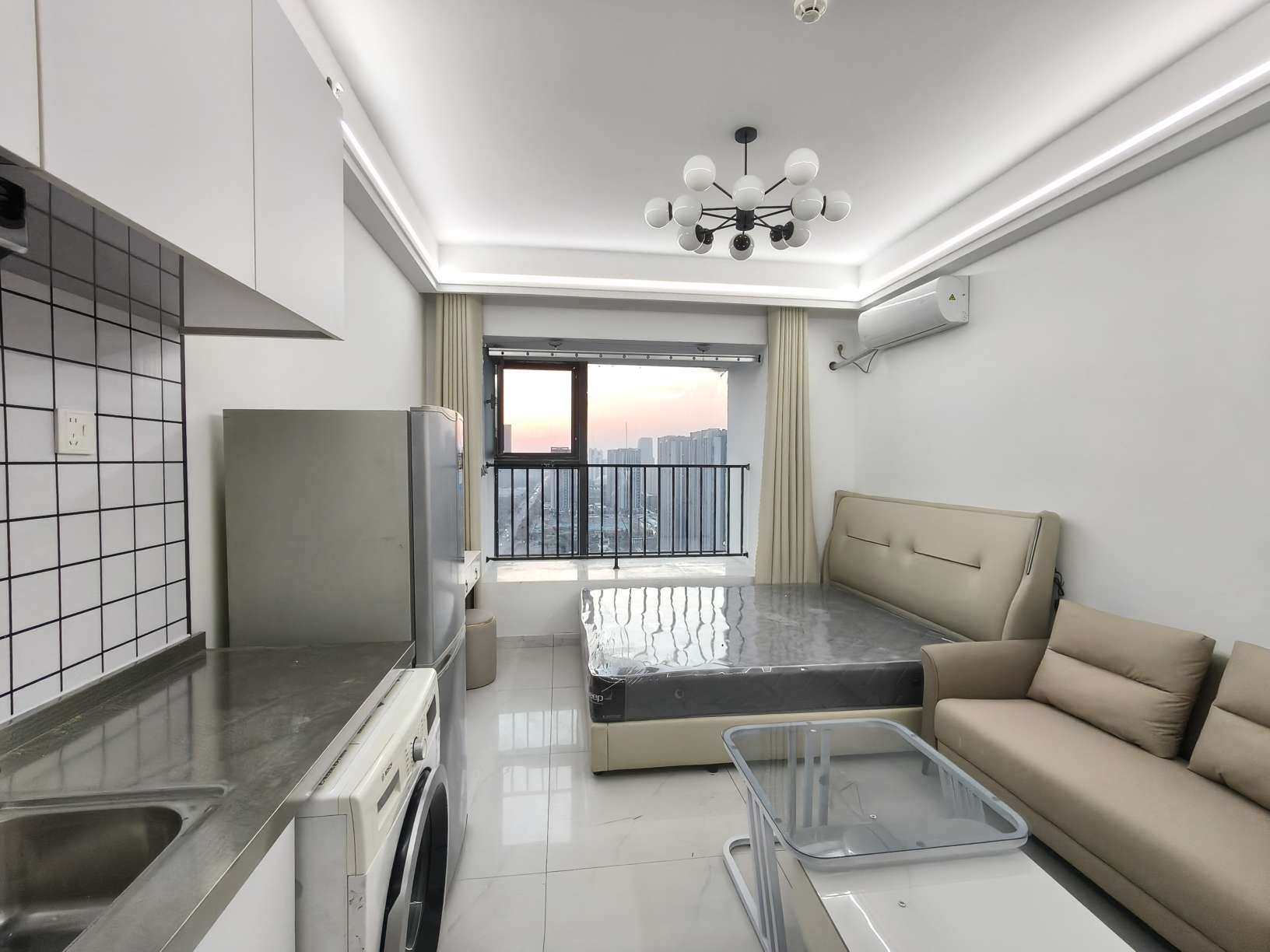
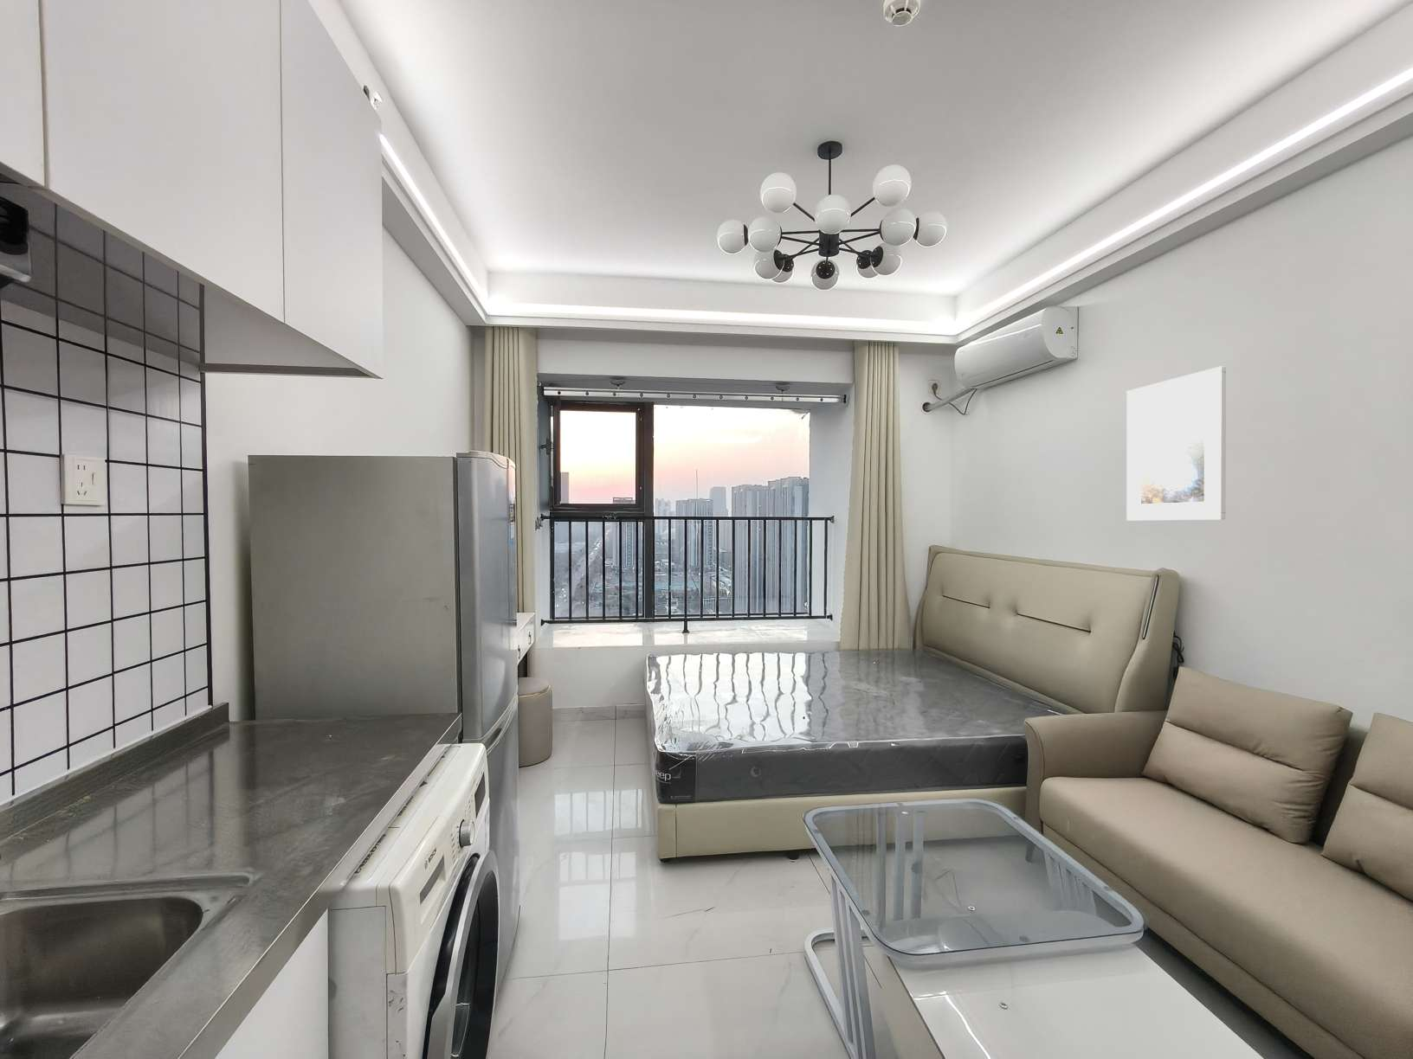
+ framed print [1126,365,1227,521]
